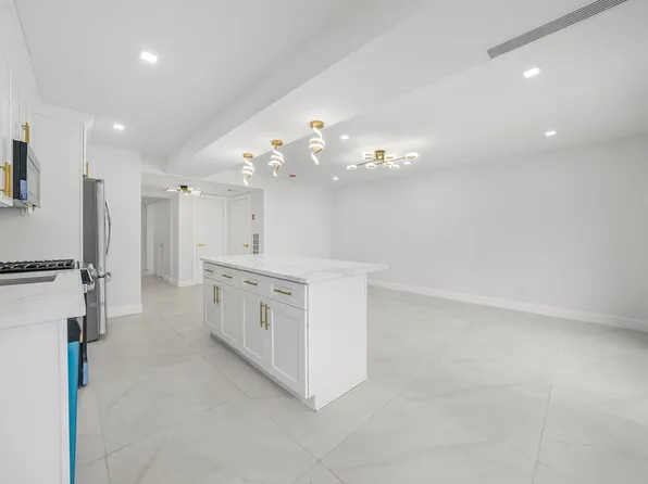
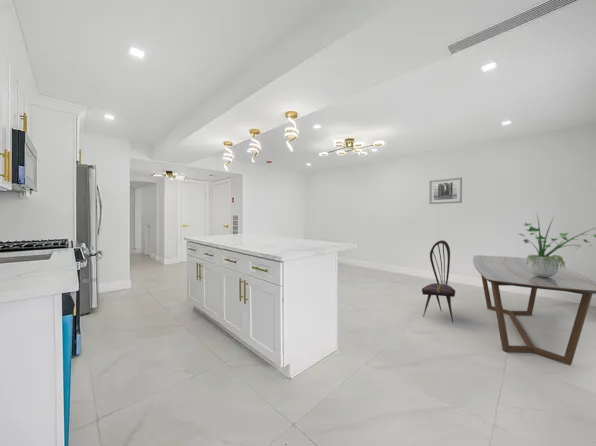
+ dining table [472,254,596,366]
+ wall art [428,176,463,205]
+ potted plant [519,213,596,277]
+ dining chair [421,239,457,324]
